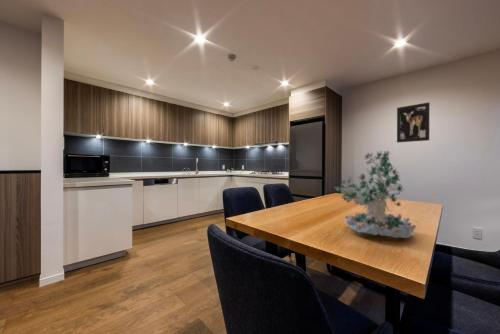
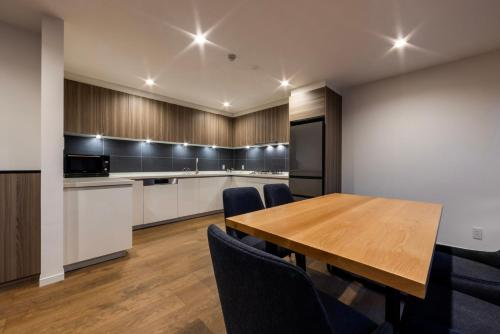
- wall art [396,101,430,144]
- plant [333,150,417,239]
